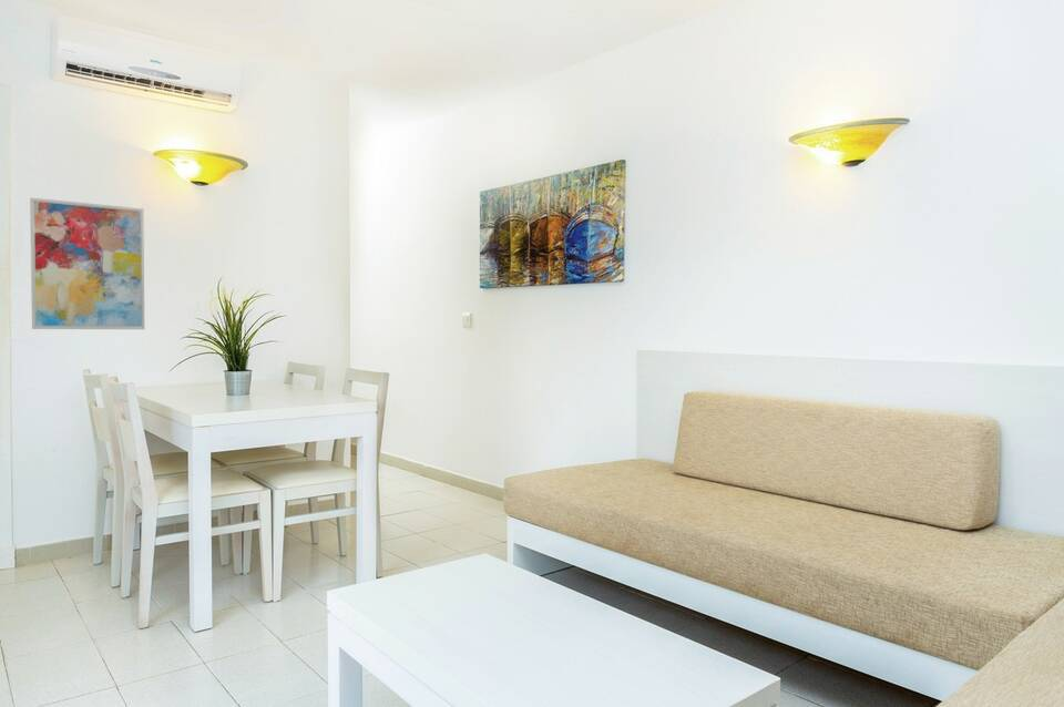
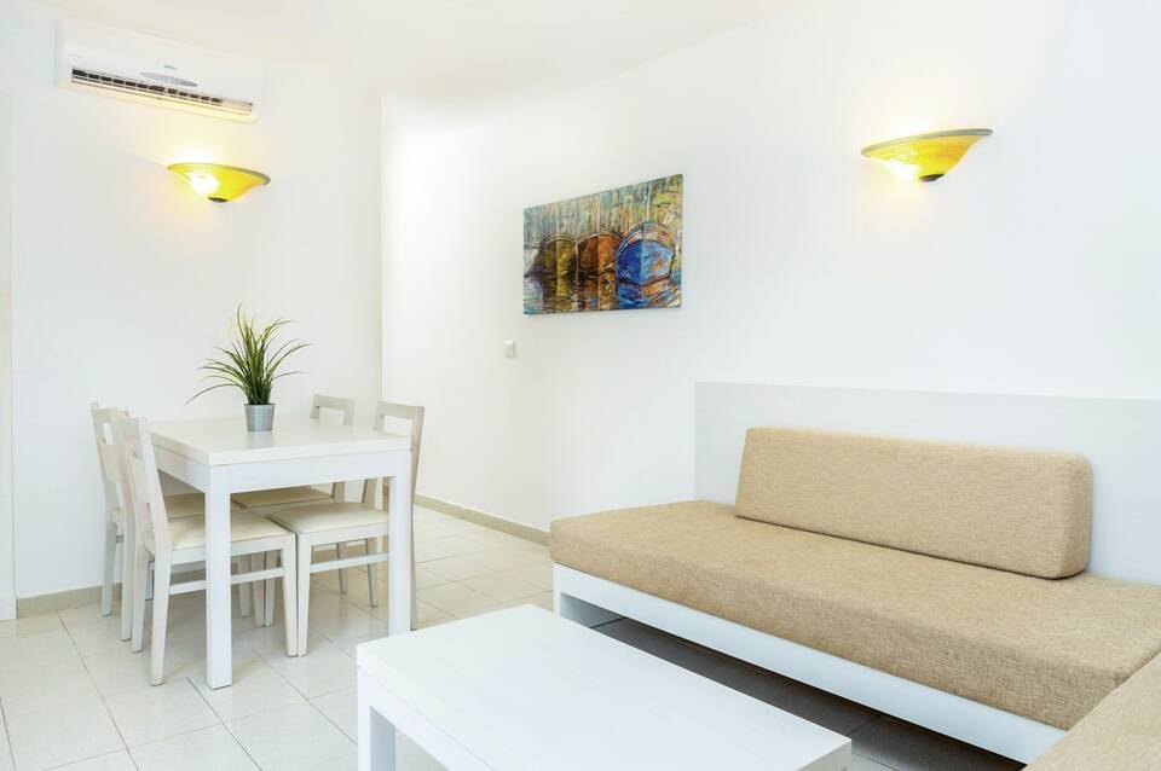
- wall art [29,197,145,330]
